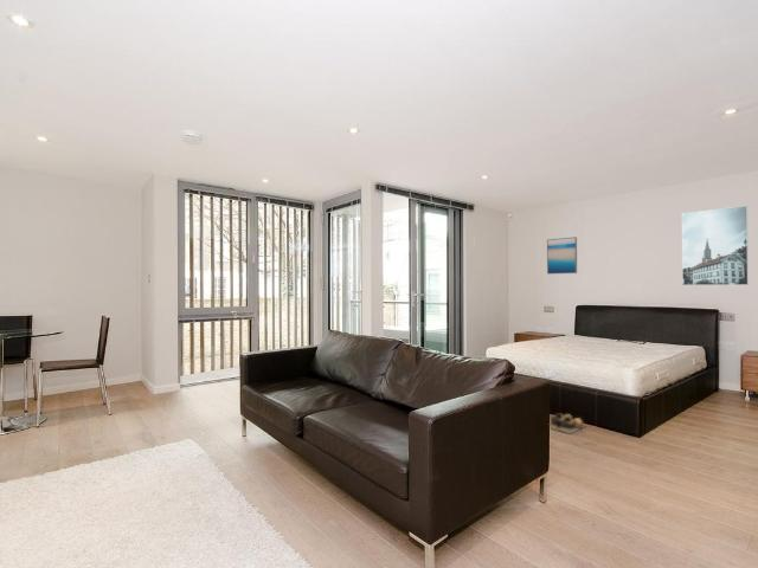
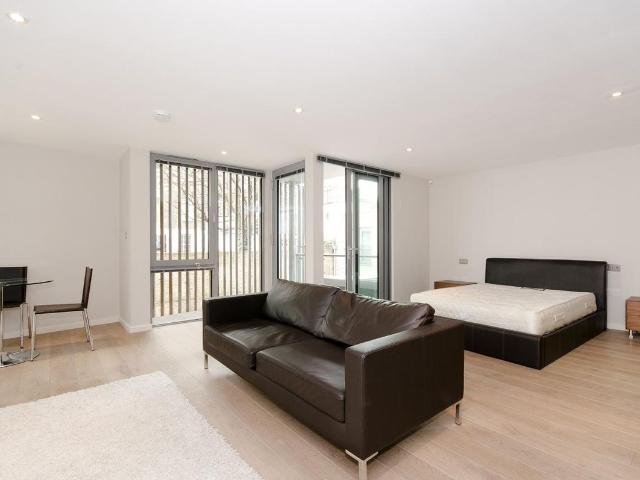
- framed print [681,205,750,286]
- wall art [546,235,578,276]
- shoes [550,413,587,435]
